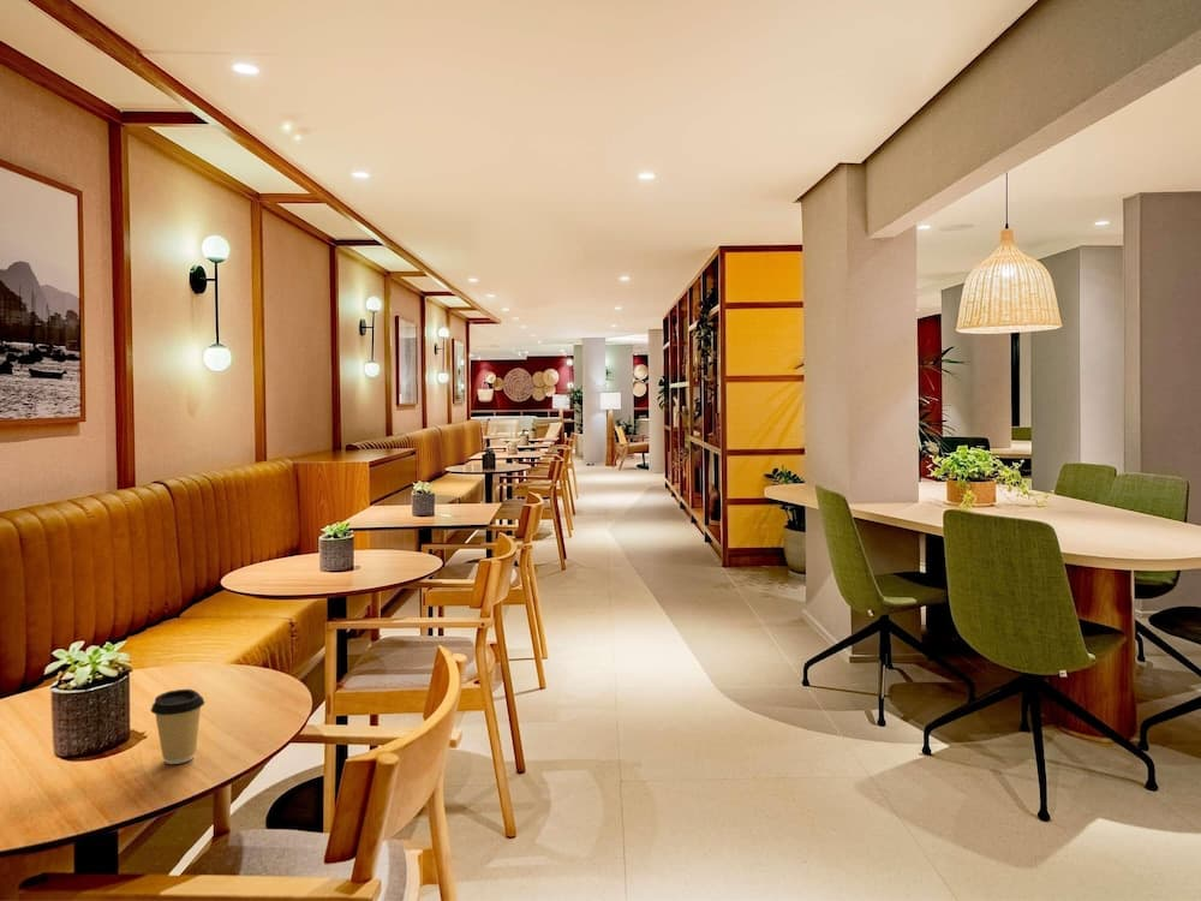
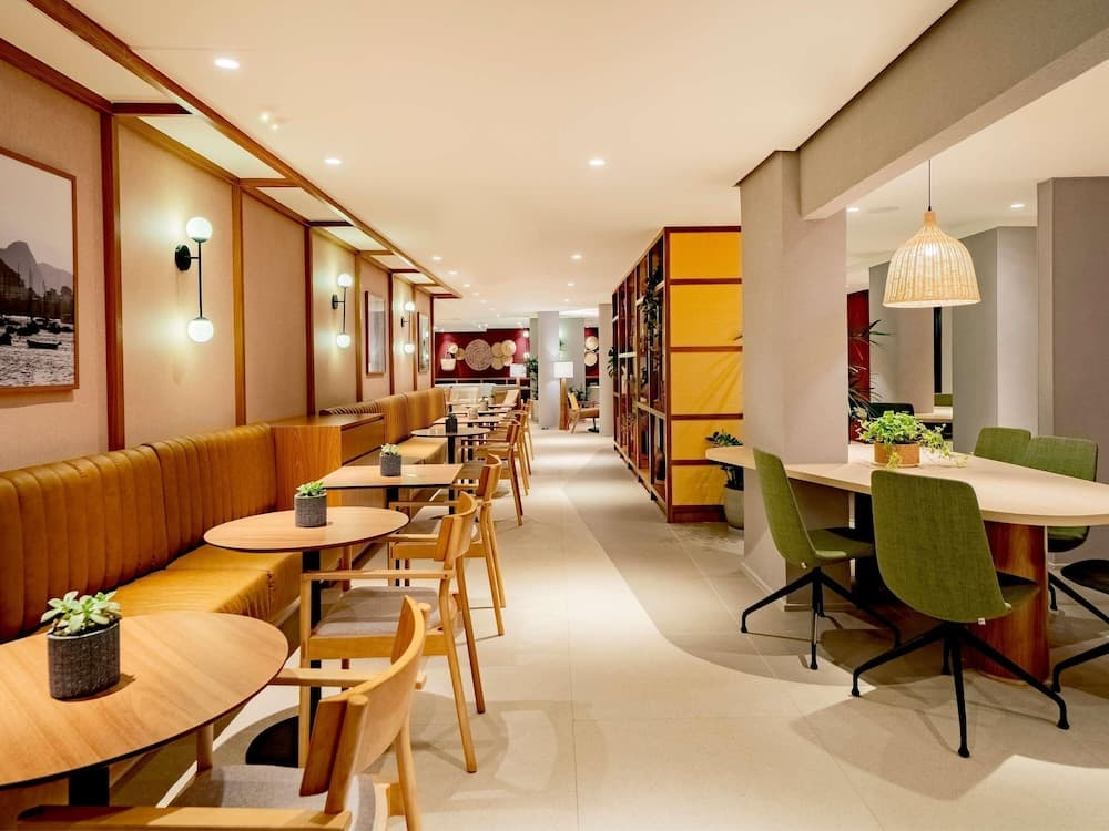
- coffee cup [150,688,205,765]
